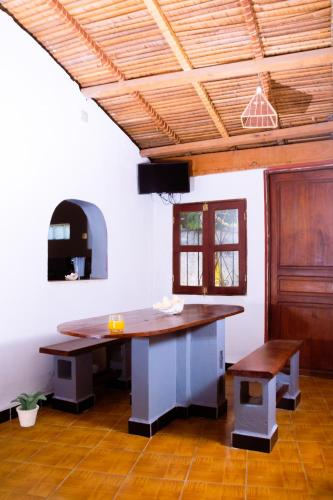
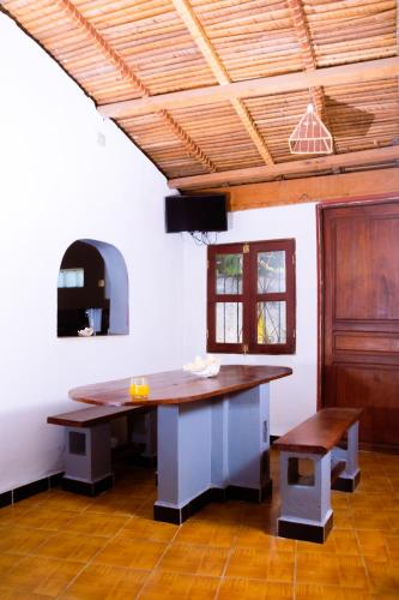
- potted plant [9,390,48,428]
